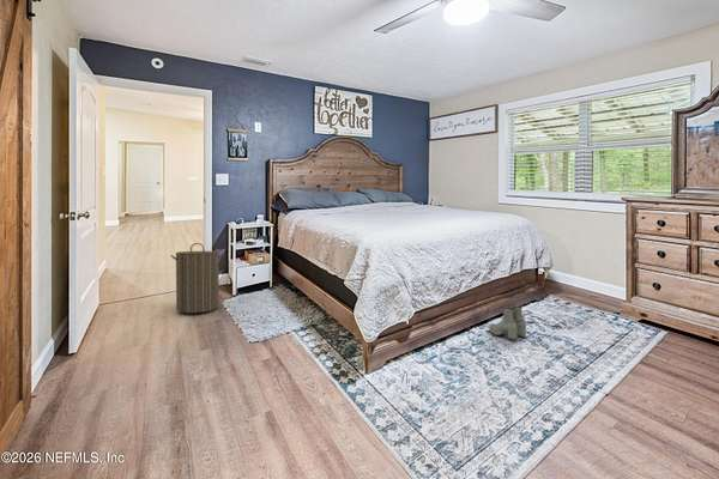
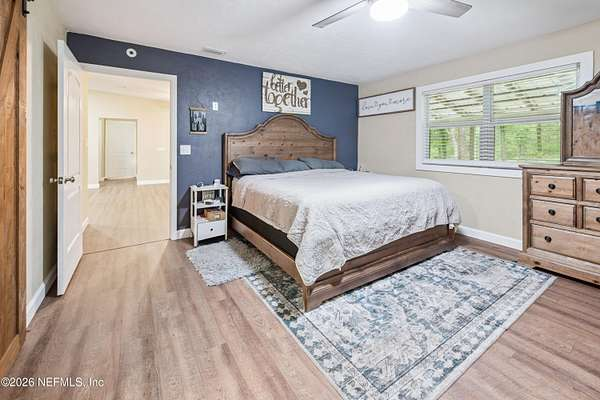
- boots [488,305,527,340]
- laundry hamper [169,242,225,314]
